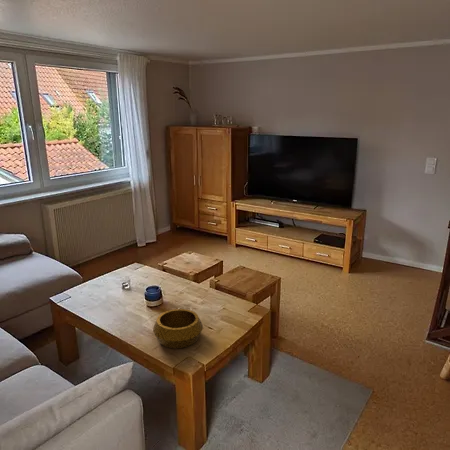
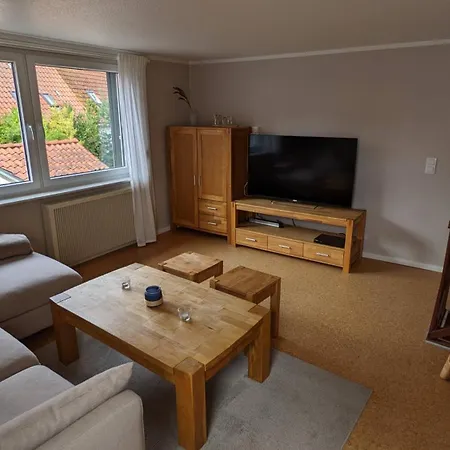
- decorative bowl [152,308,204,349]
